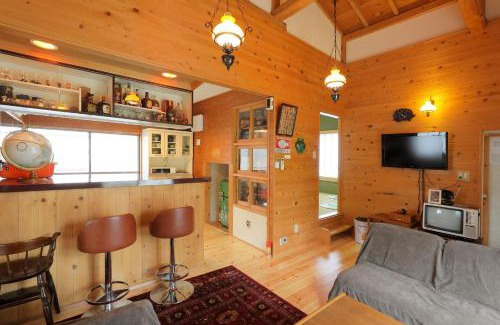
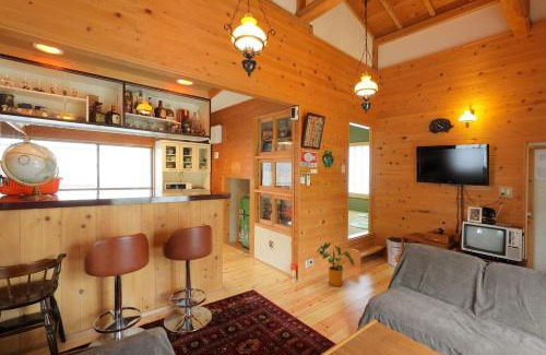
+ house plant [316,241,355,287]
